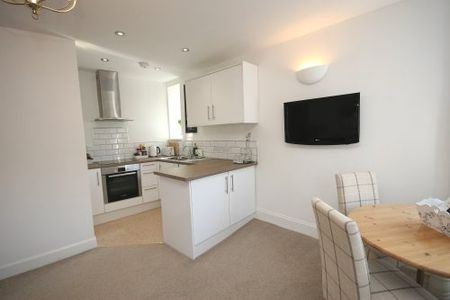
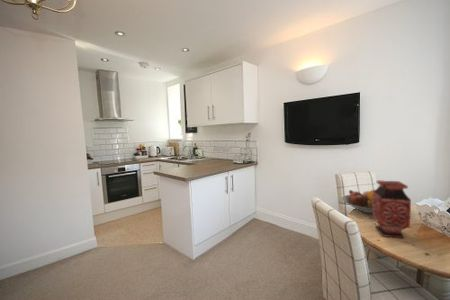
+ vase [371,180,412,239]
+ fruit bowl [341,189,375,214]
